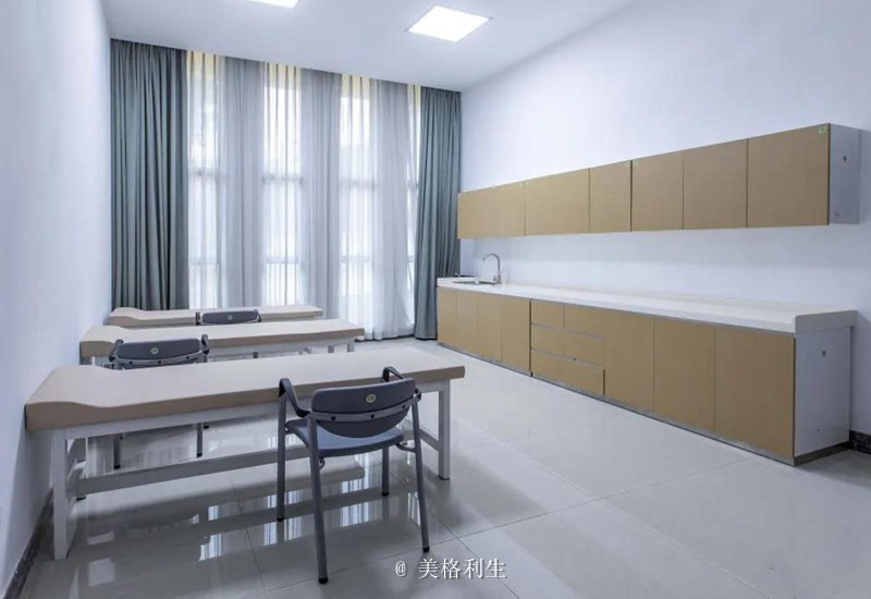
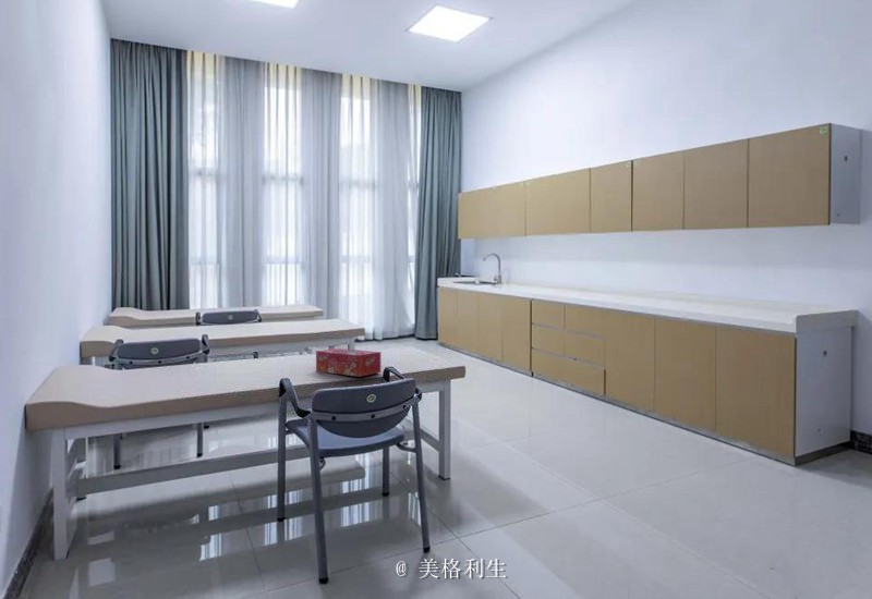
+ tissue box [315,347,382,378]
